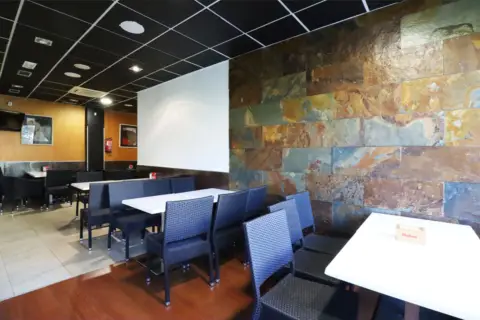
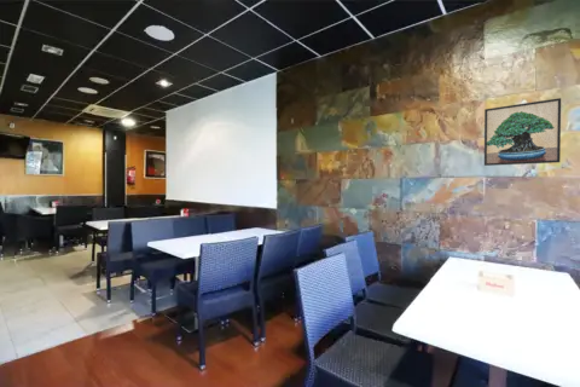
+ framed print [483,97,562,167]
